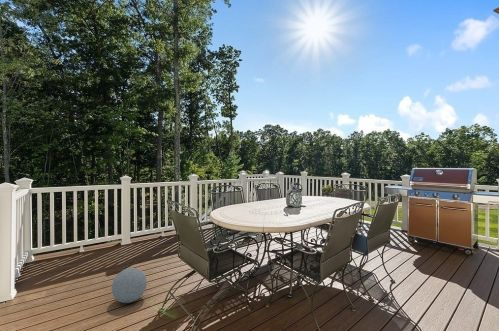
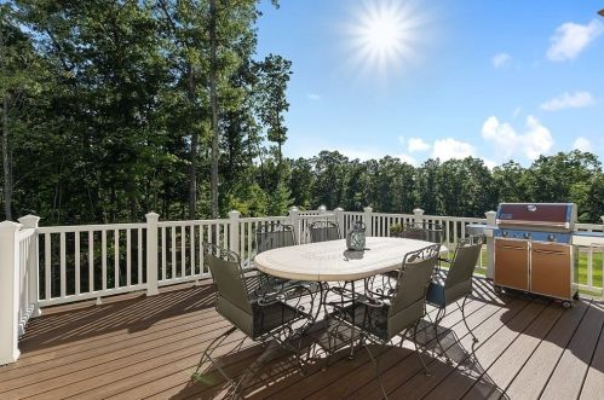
- decorative ball [111,267,148,304]
